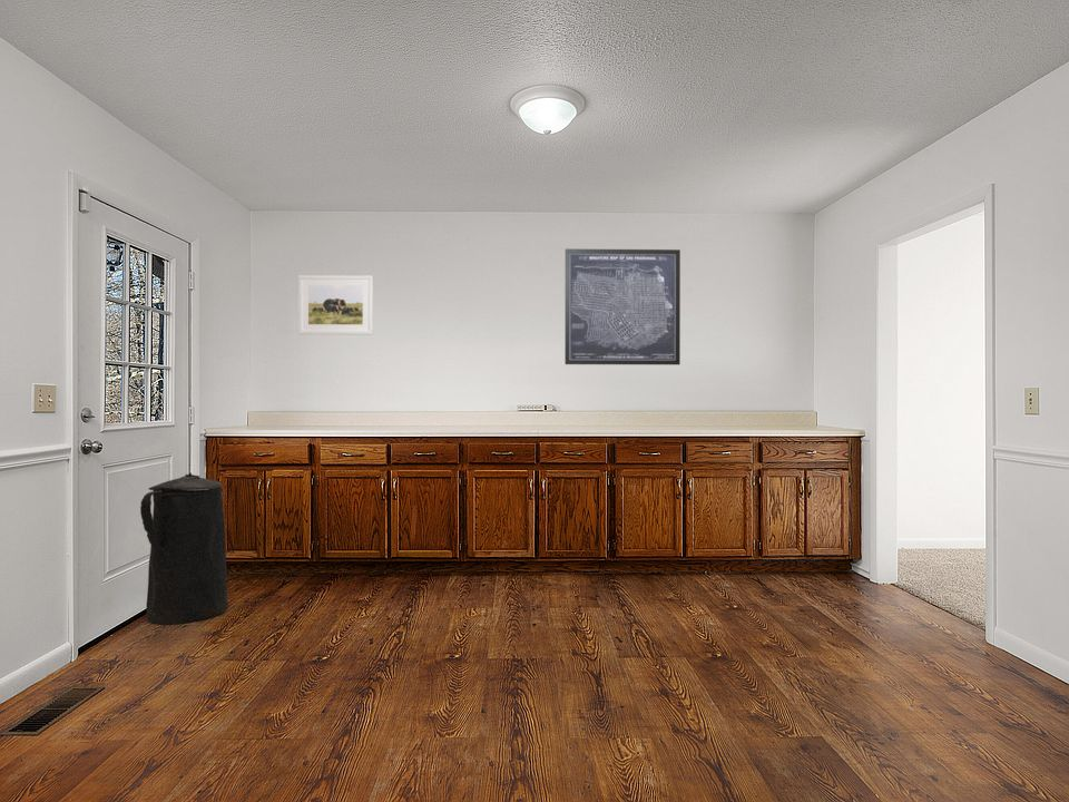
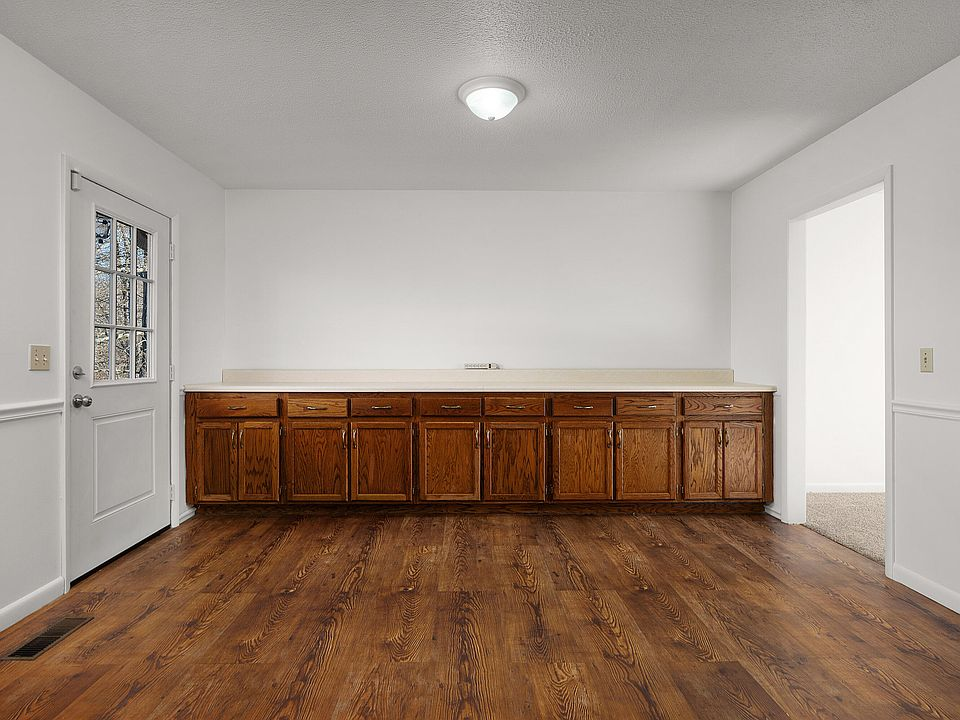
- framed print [297,274,374,335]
- wall art [563,247,681,365]
- trash can [139,471,229,626]
